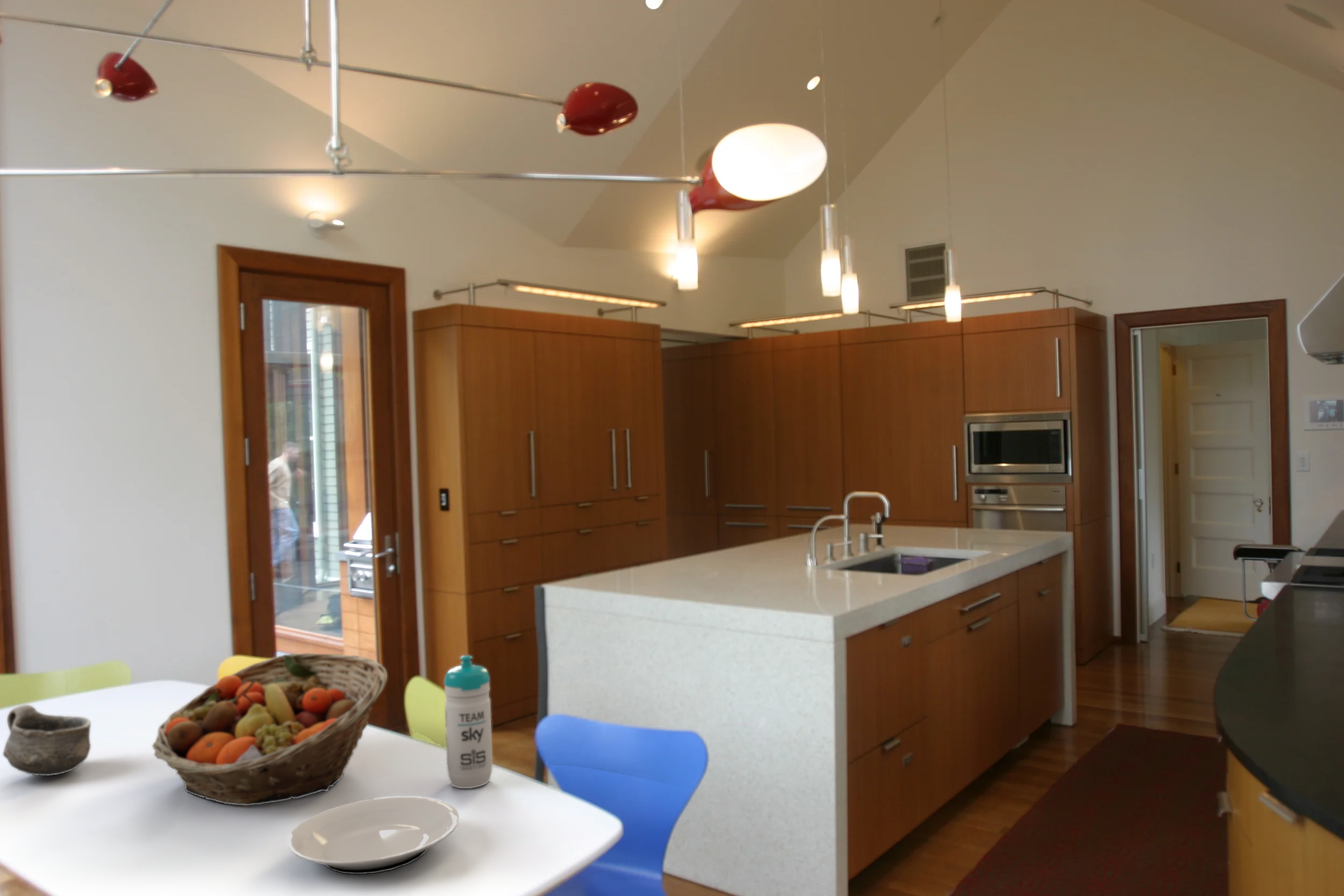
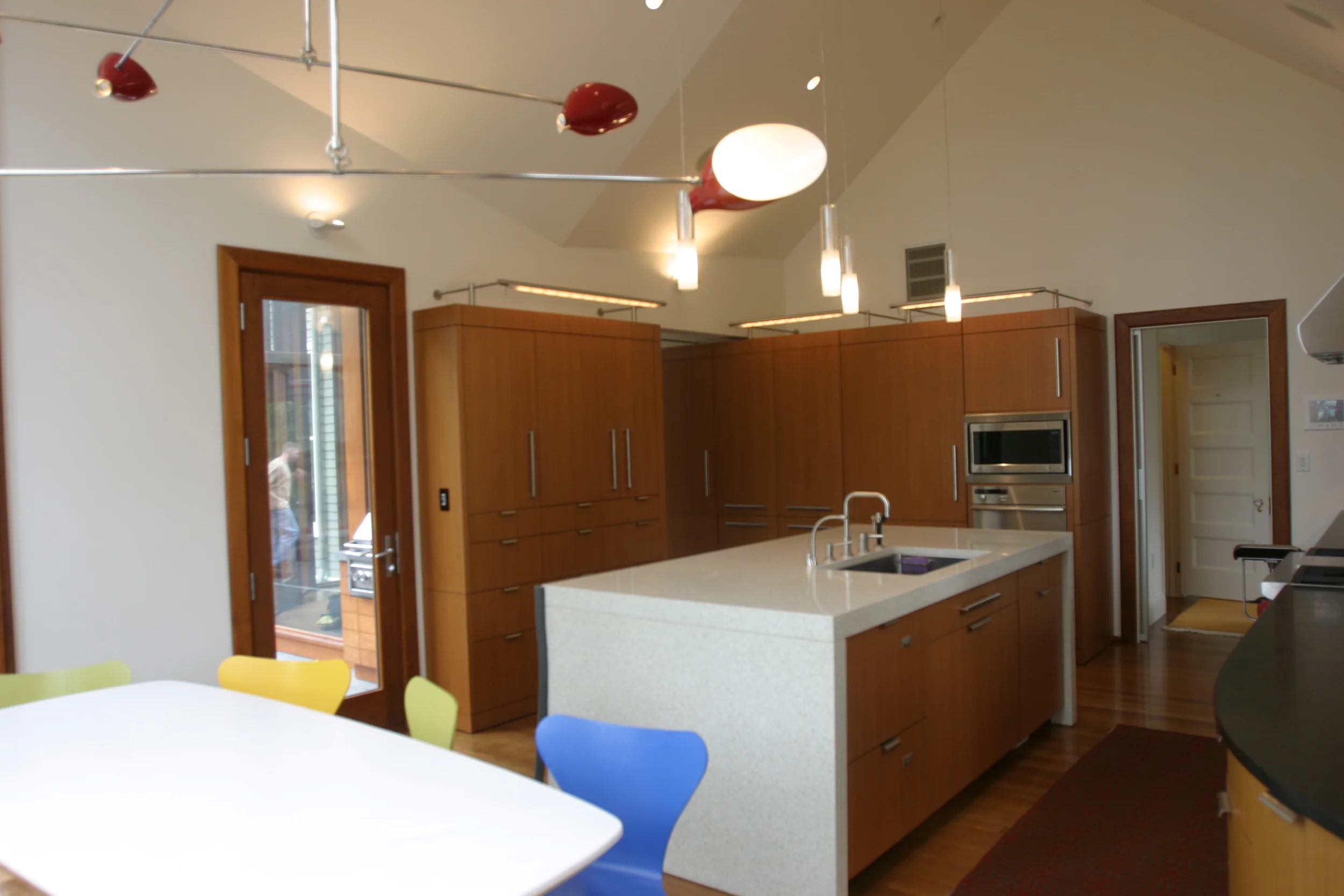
- bowl [2,704,91,776]
- fruit basket [152,653,388,806]
- plate [288,795,460,875]
- water bottle [444,655,493,789]
